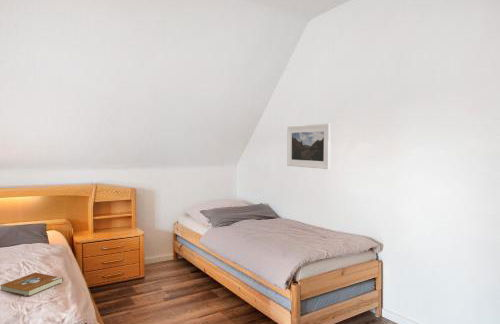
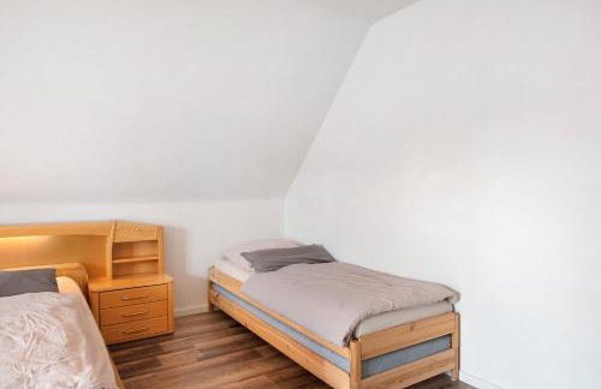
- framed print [286,122,332,170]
- book [0,272,64,297]
